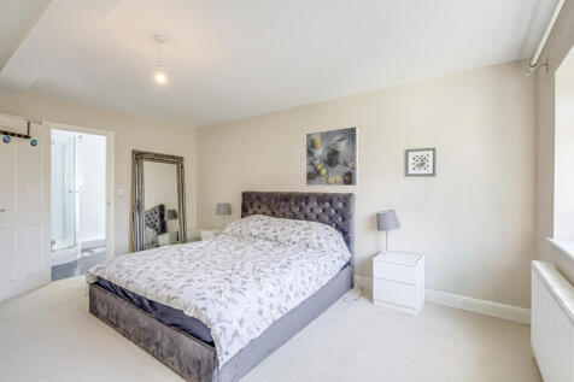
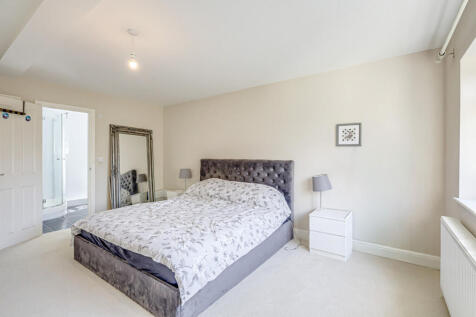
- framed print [305,125,359,187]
